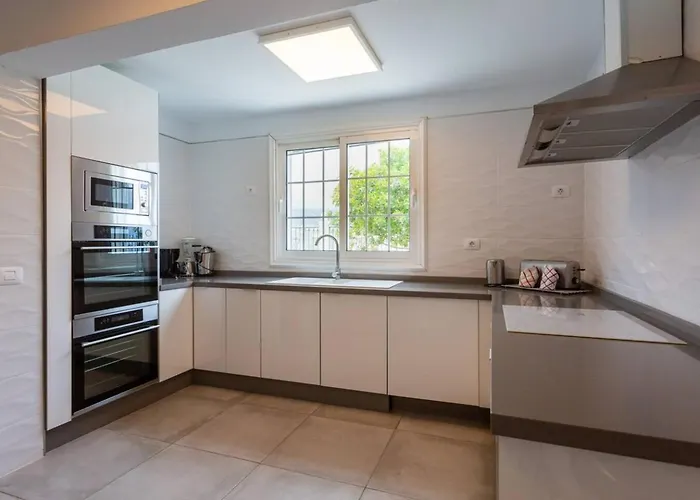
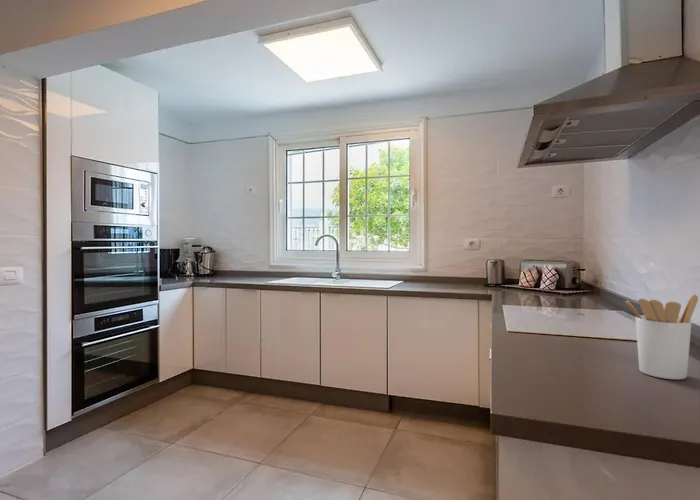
+ utensil holder [624,293,699,380]
